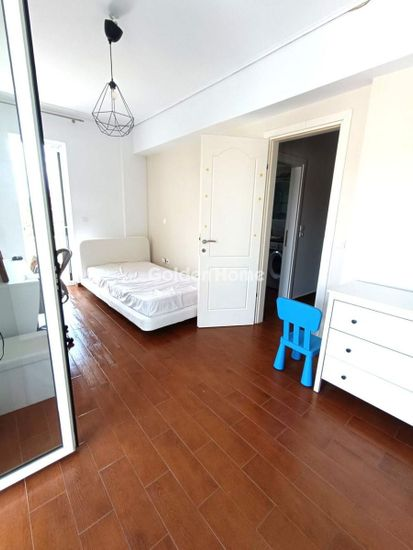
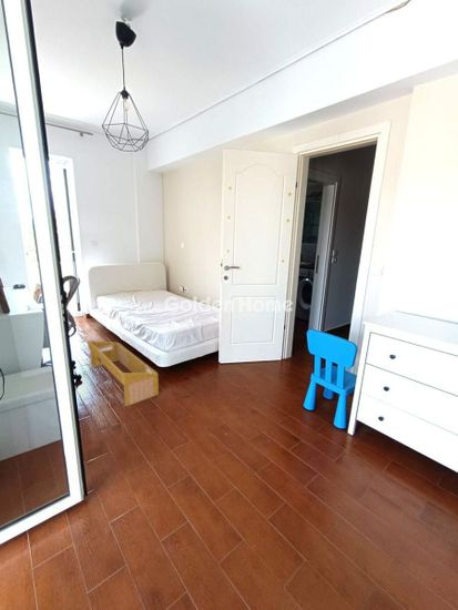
+ basket [86,339,160,408]
